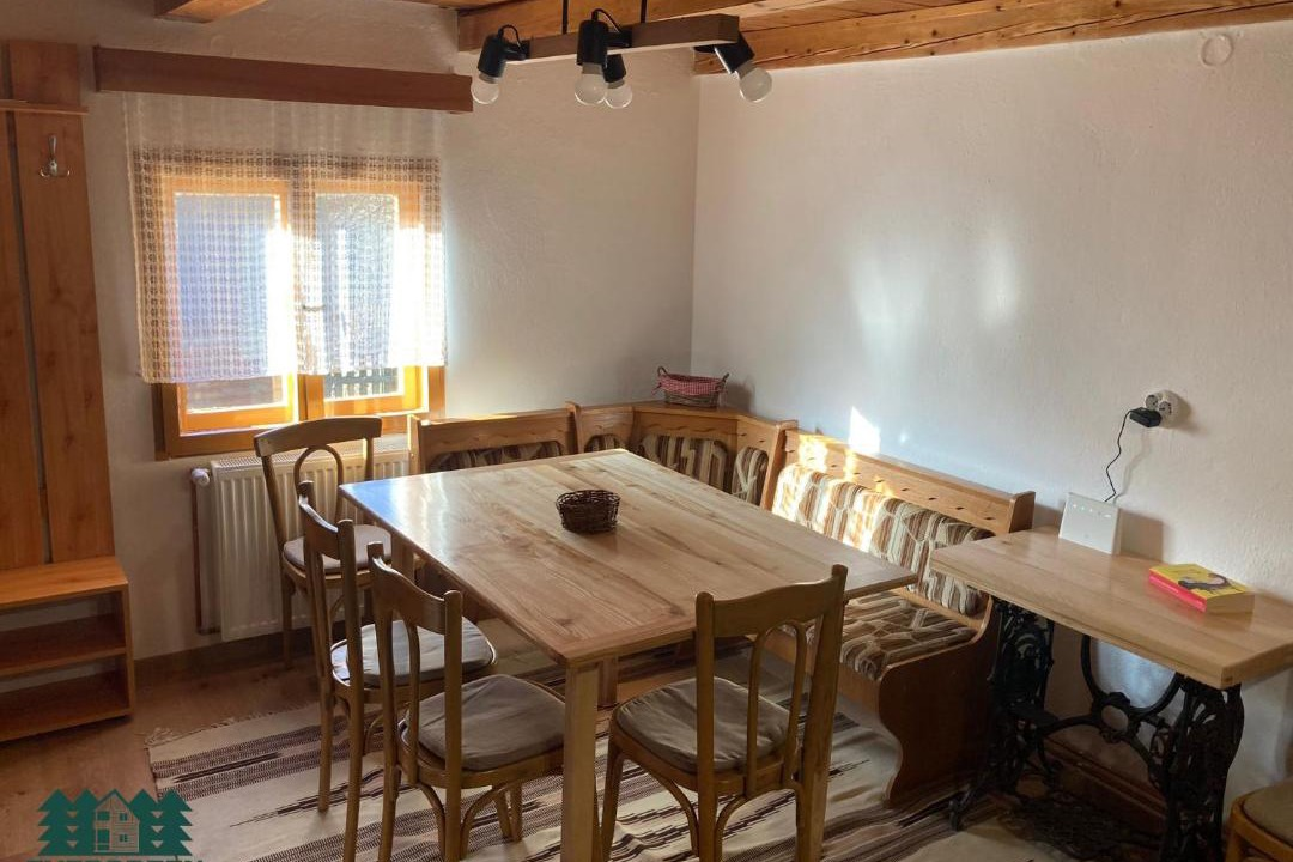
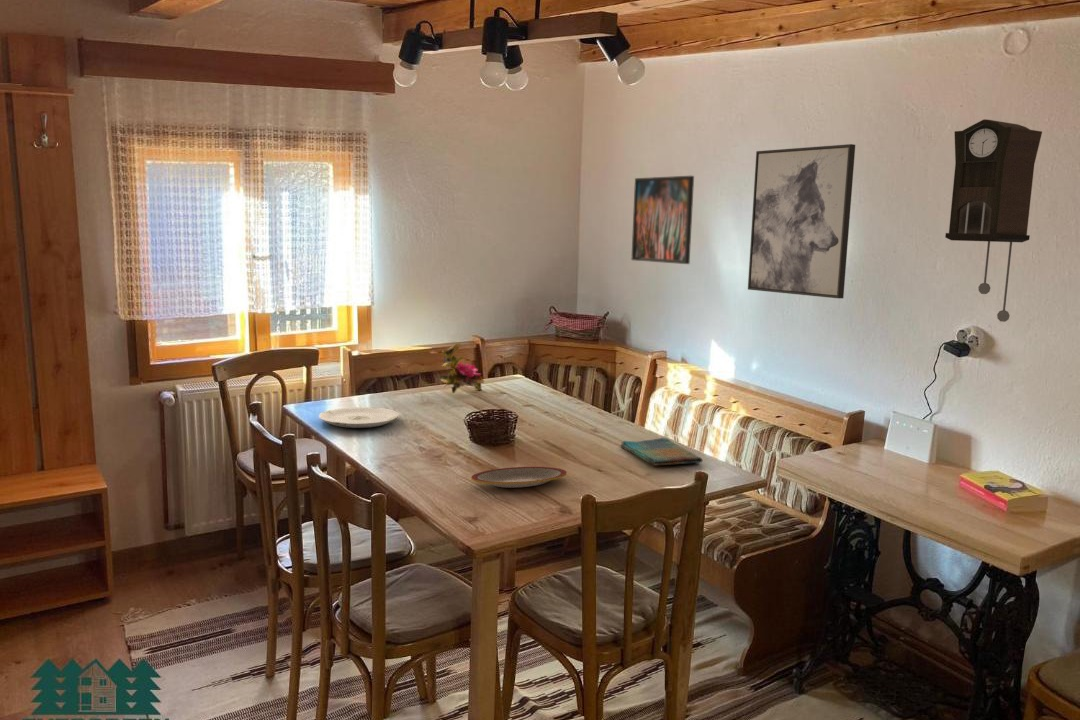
+ wall art [747,143,856,299]
+ plate [318,406,401,429]
+ dish towel [619,437,703,467]
+ plate [470,466,568,489]
+ pendulum clock [944,118,1043,323]
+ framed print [630,175,695,265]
+ flower [428,341,486,394]
